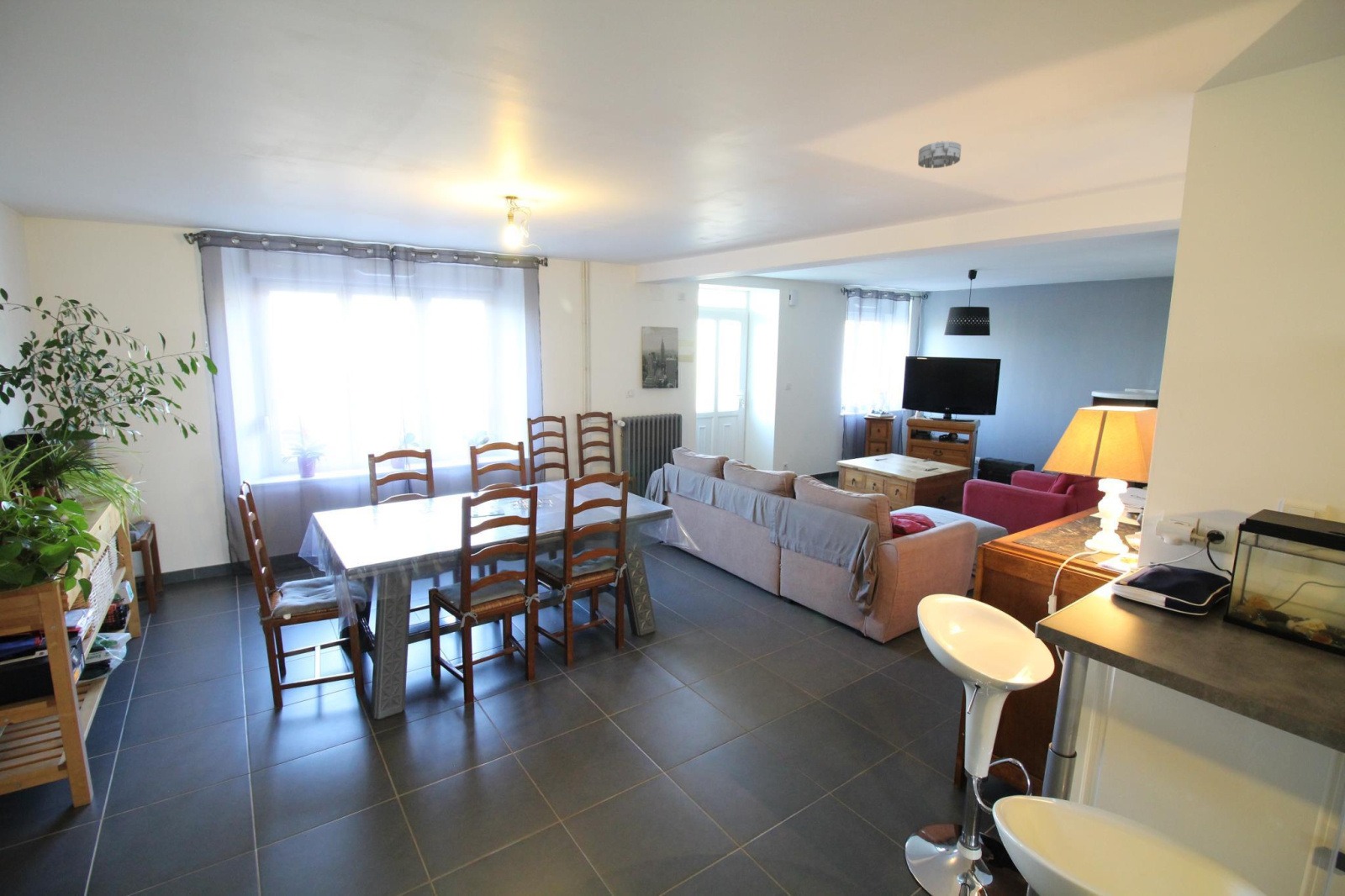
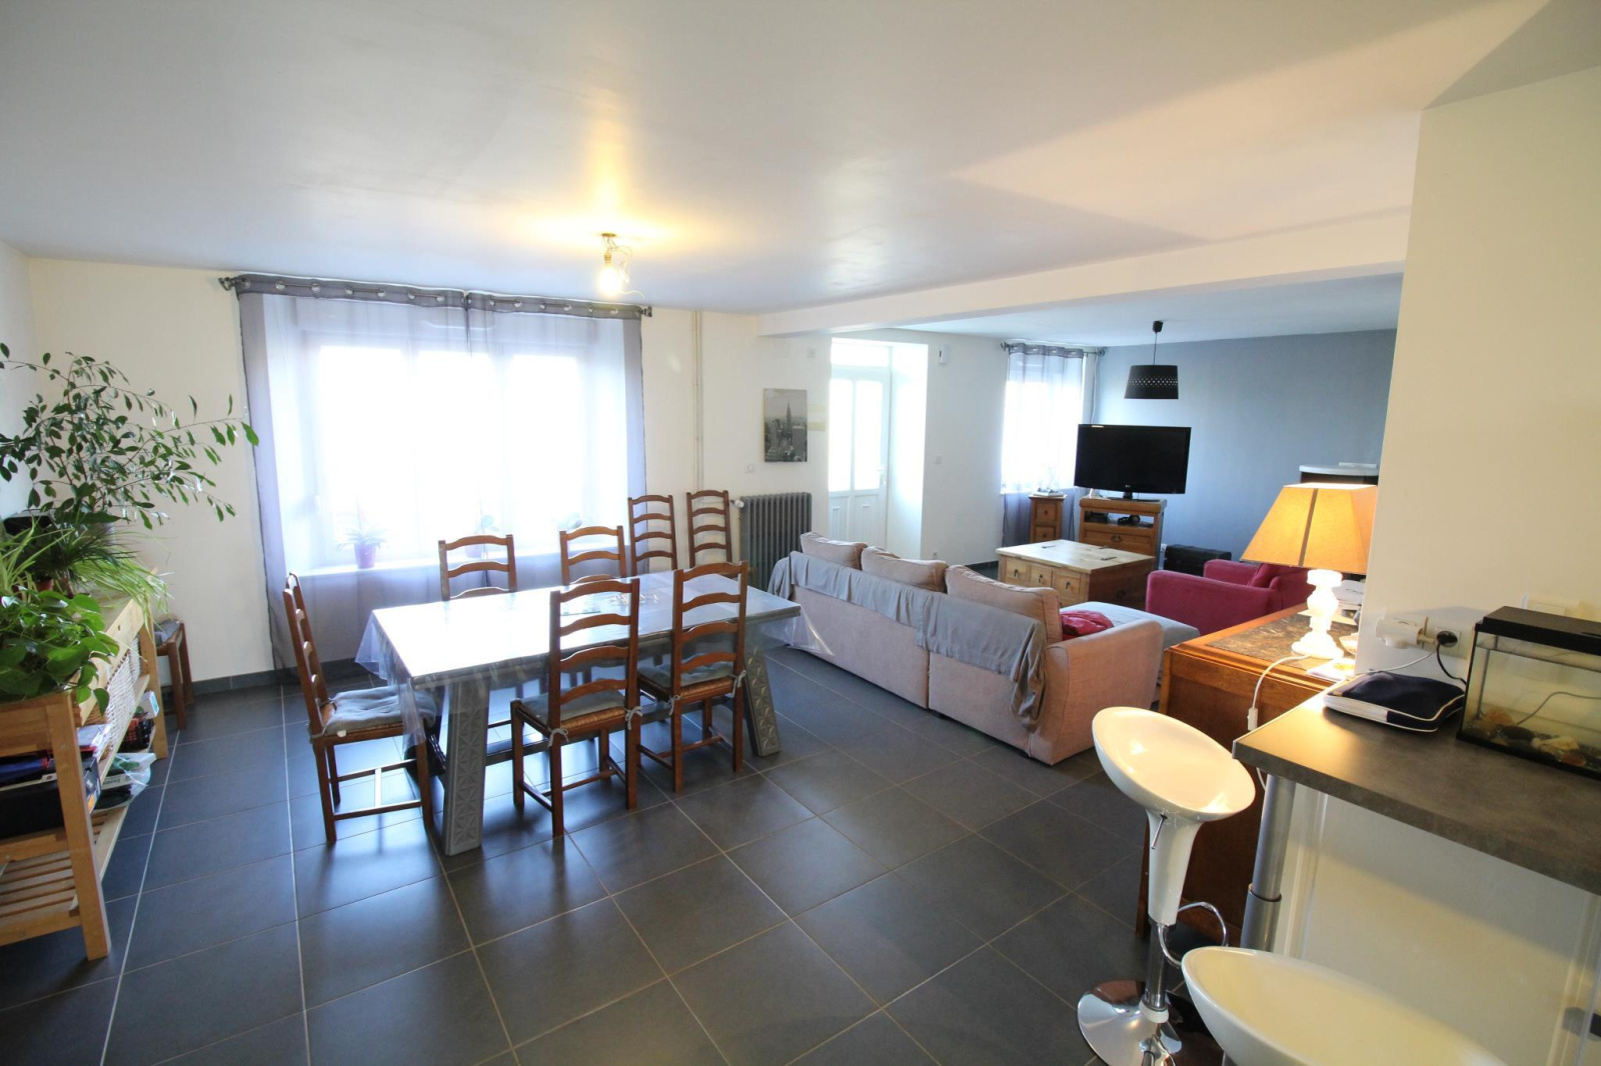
- smoke detector [917,140,962,169]
